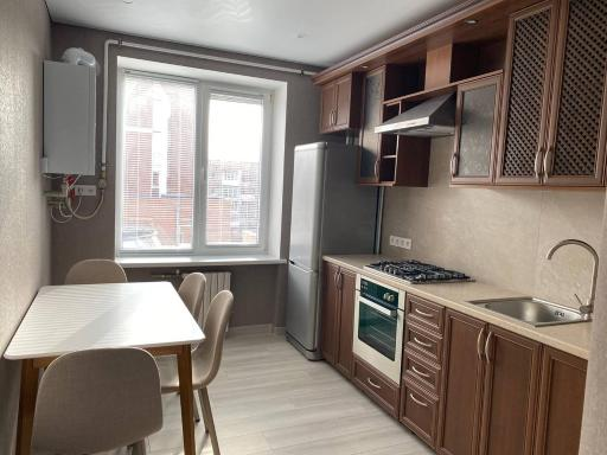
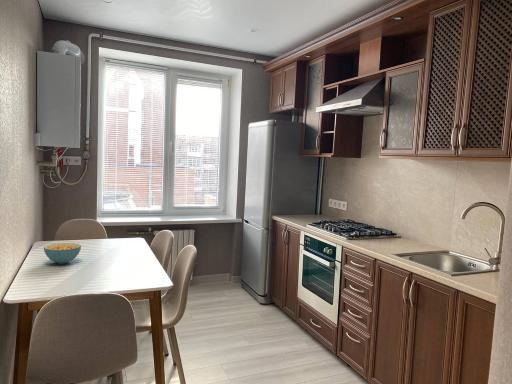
+ cereal bowl [43,242,82,265]
